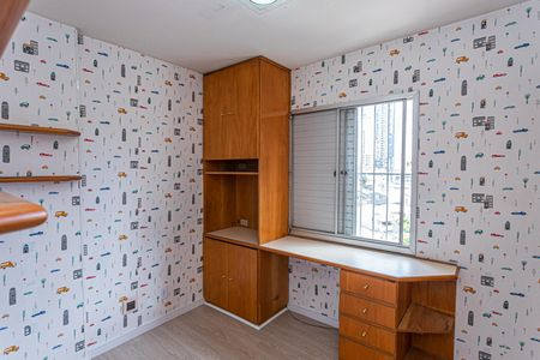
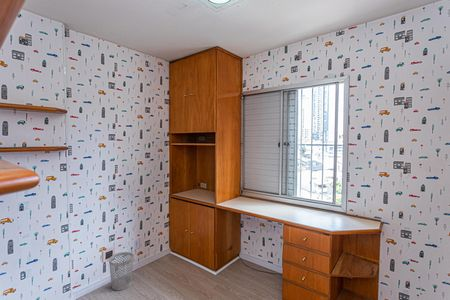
+ wastebasket [108,251,135,291]
